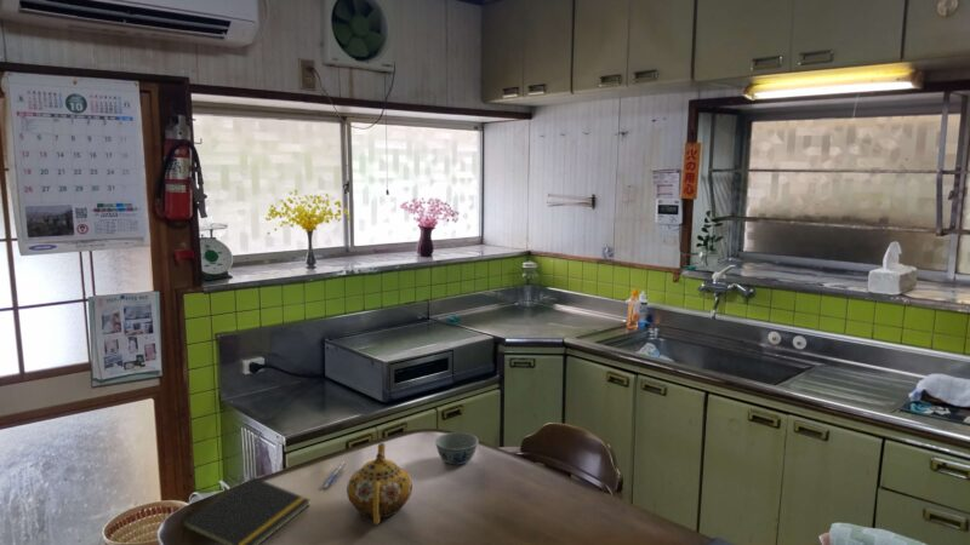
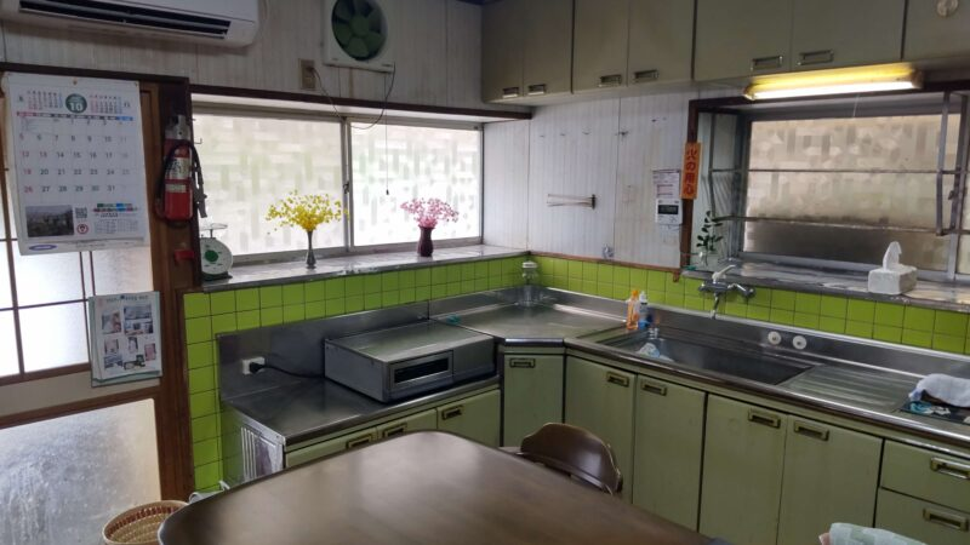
- bowl [434,431,480,465]
- notepad [181,476,312,545]
- teapot [346,442,413,526]
- pen [320,461,348,489]
